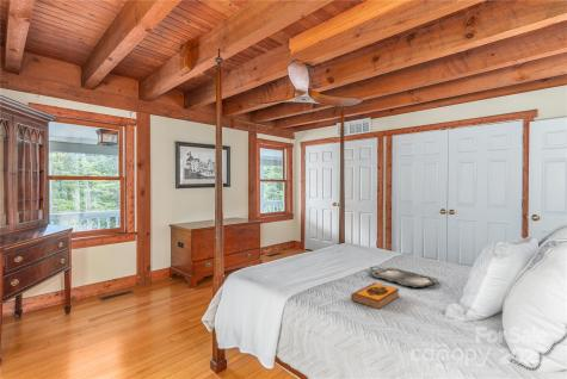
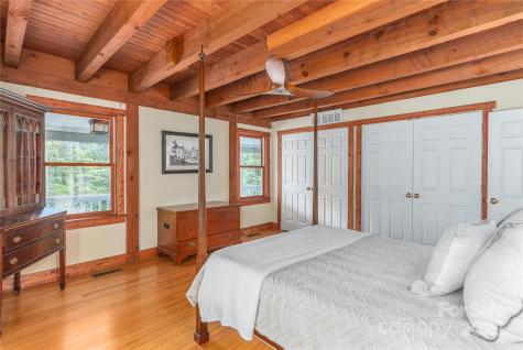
- serving tray [368,266,442,288]
- hardback book [350,281,400,311]
